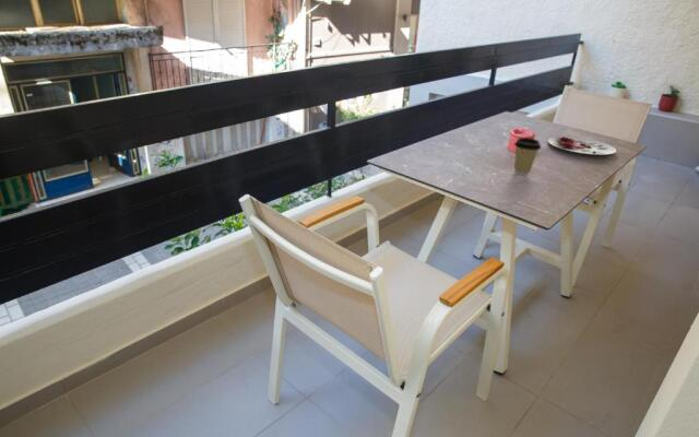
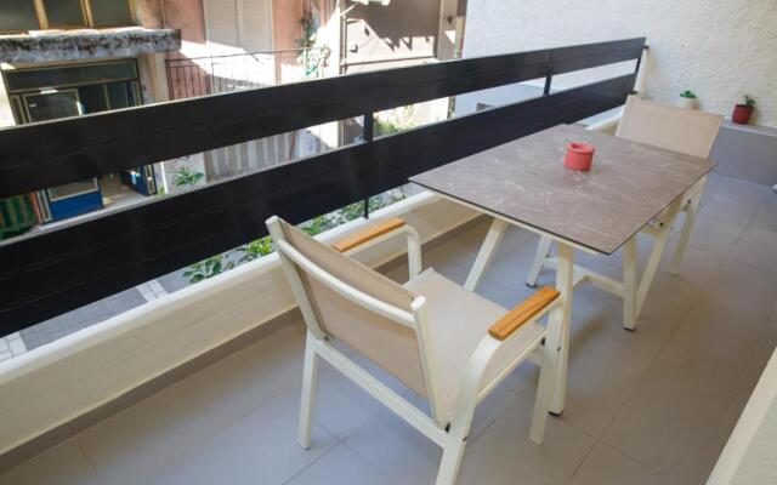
- coffee cup [513,137,542,176]
- plate [547,135,617,156]
